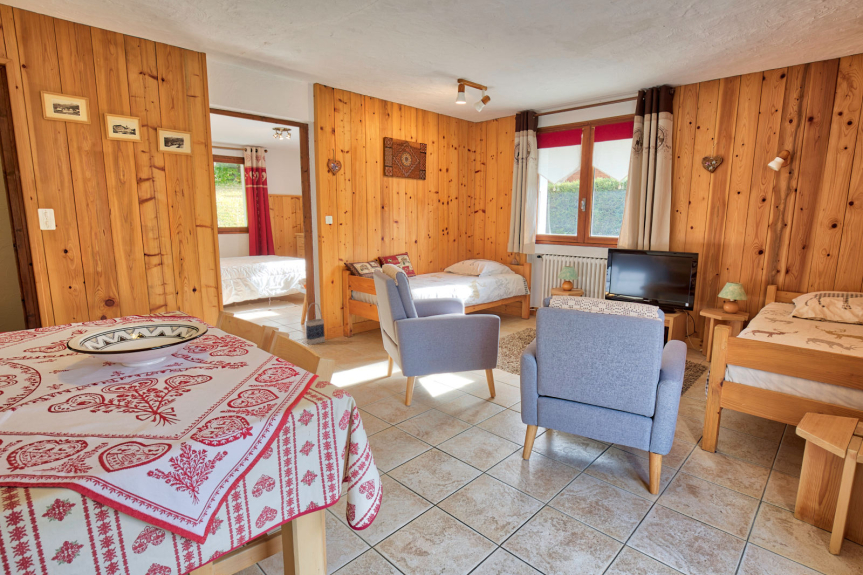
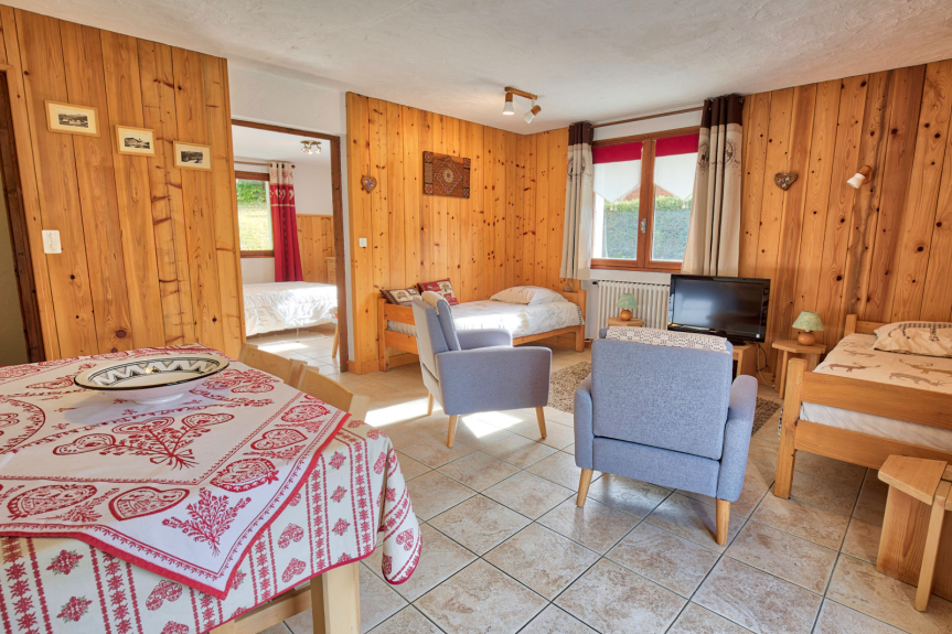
- bag [305,302,326,346]
